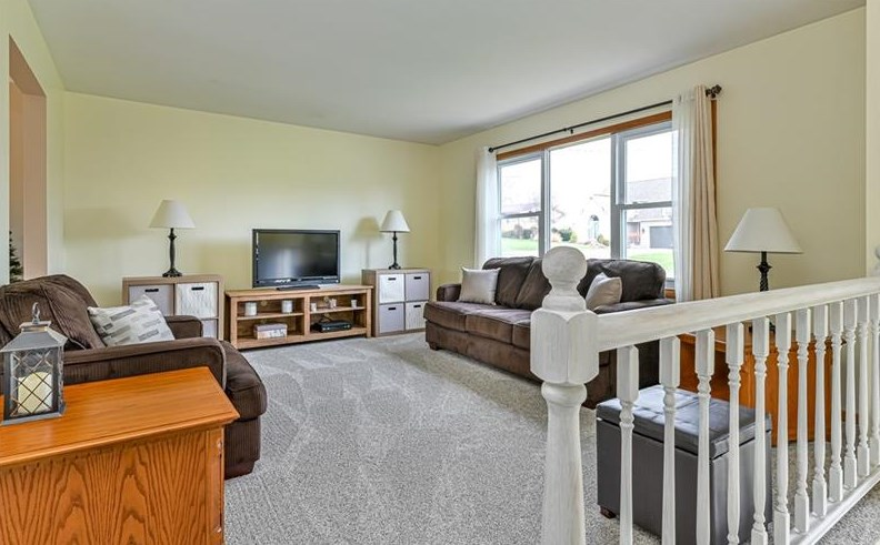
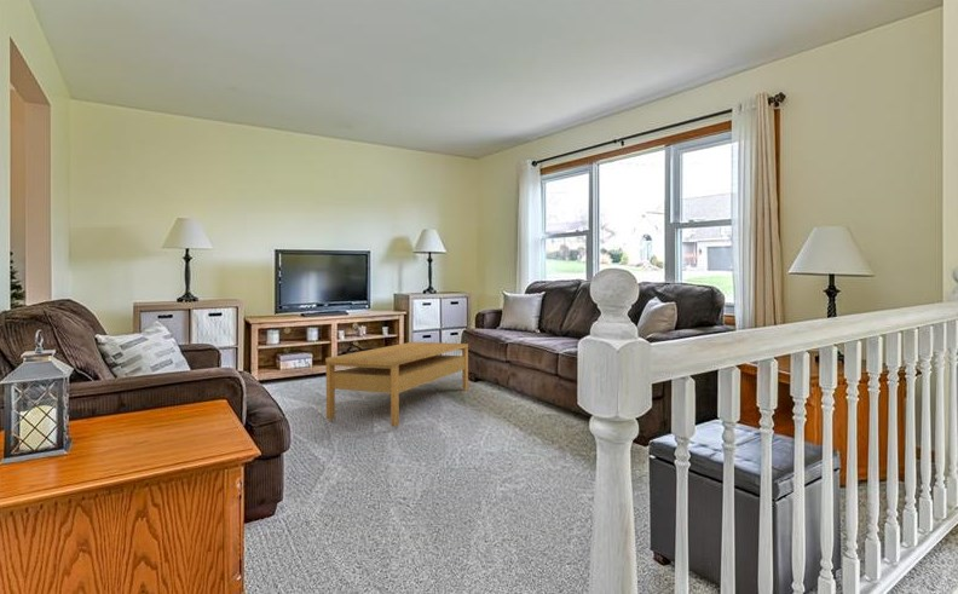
+ coffee table [324,341,469,427]
